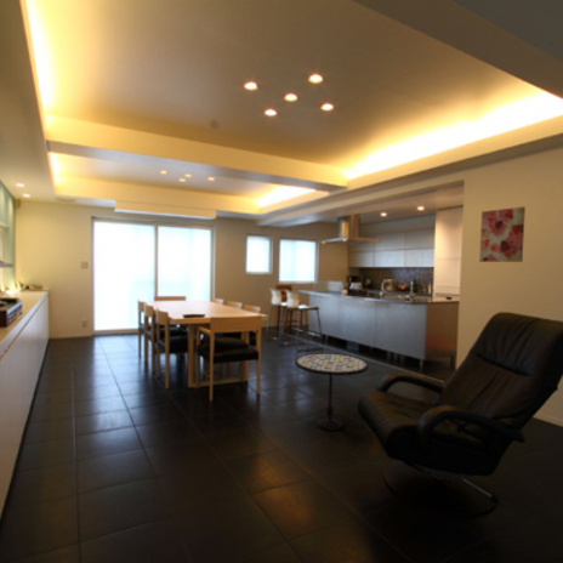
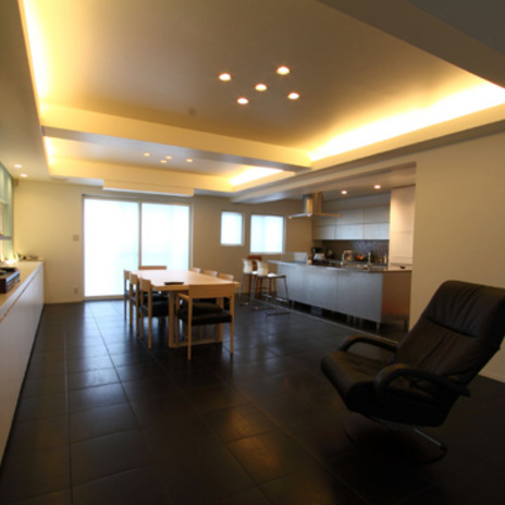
- wall art [478,205,527,263]
- side table [294,352,370,432]
